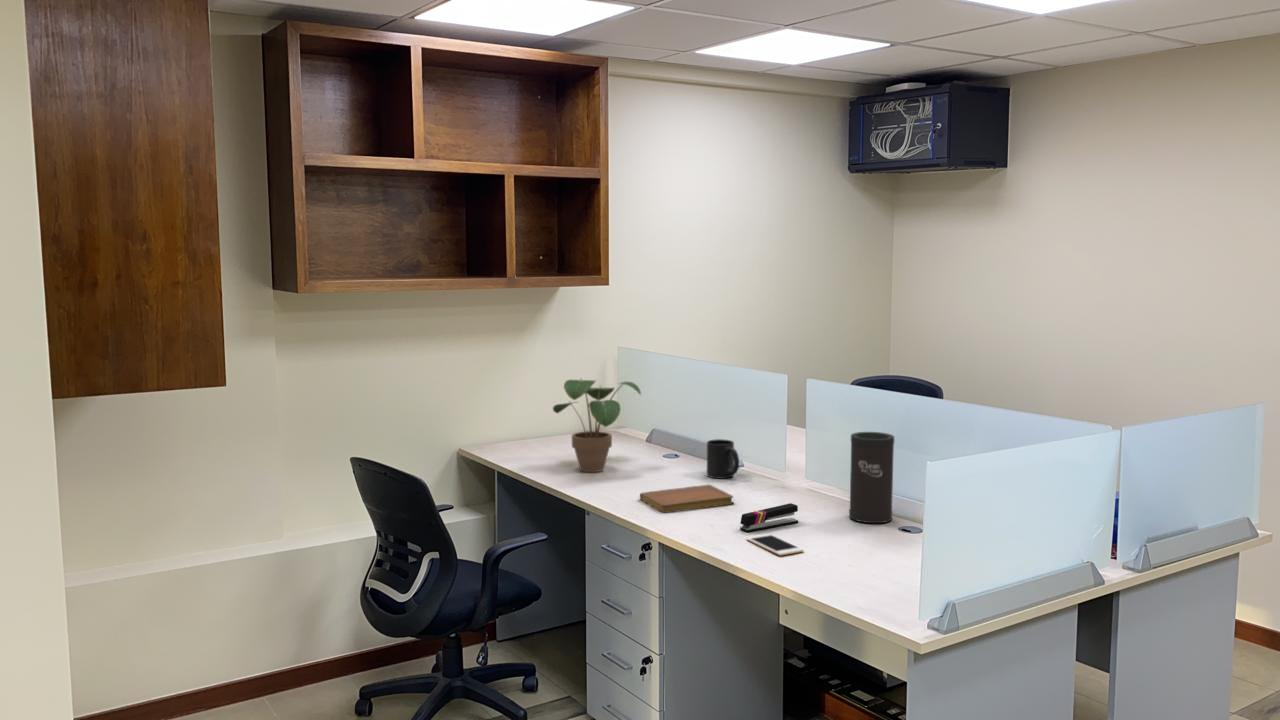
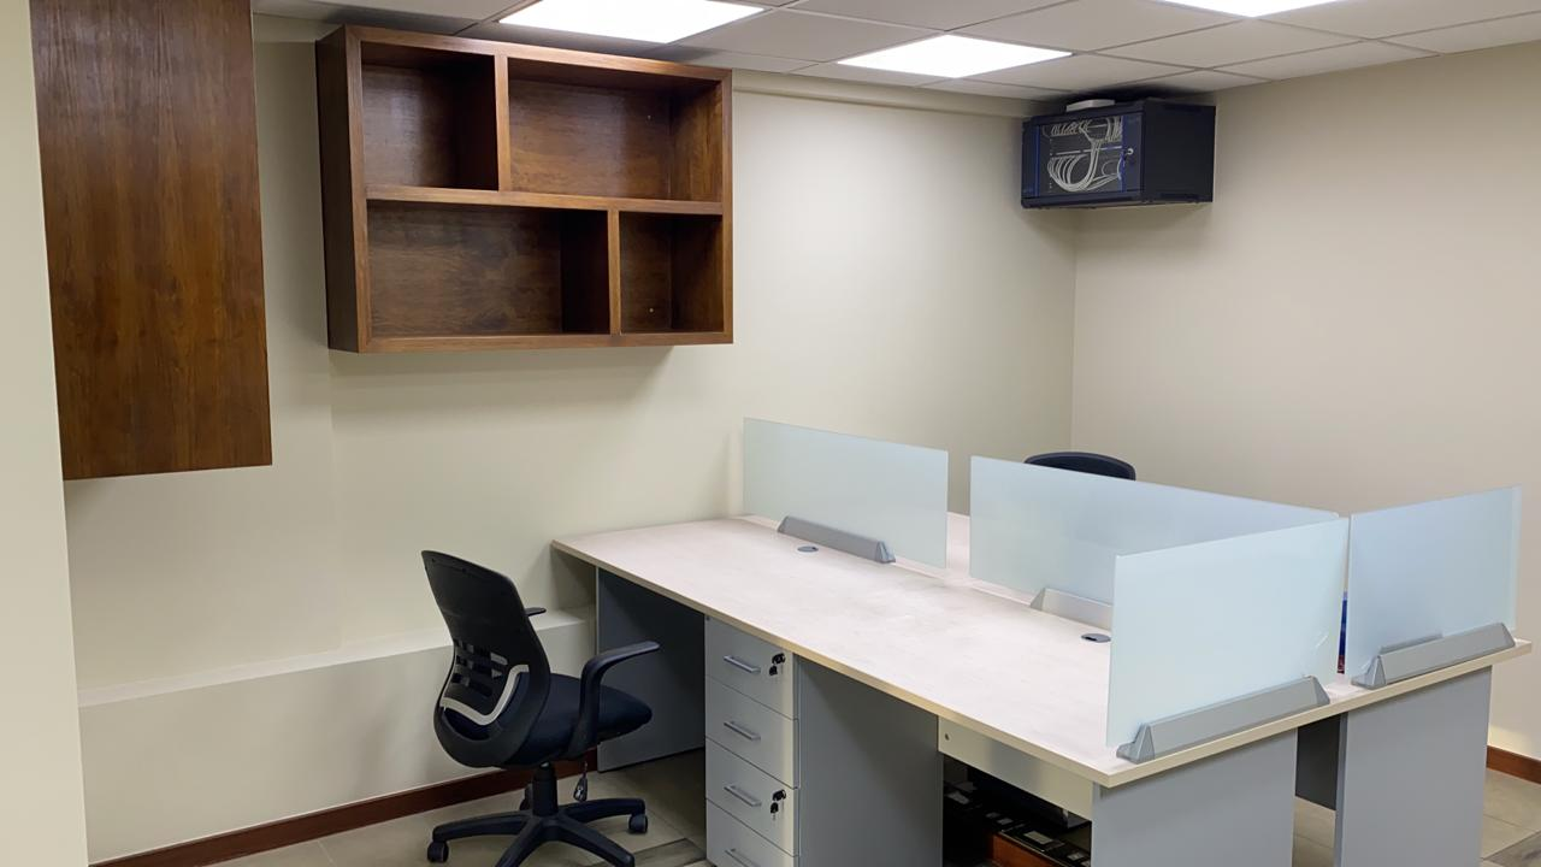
- potted plant [552,378,642,473]
- stapler [739,502,799,533]
- speaker [848,431,895,524]
- mug [706,438,740,480]
- notebook [639,484,735,514]
- cell phone [746,533,805,557]
